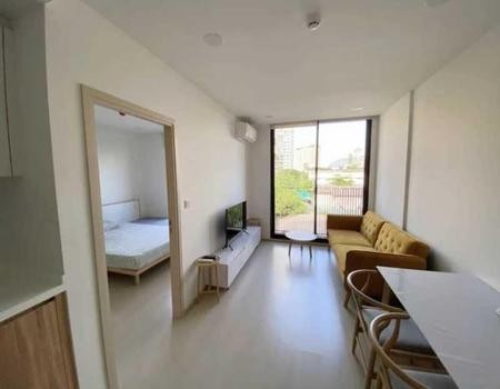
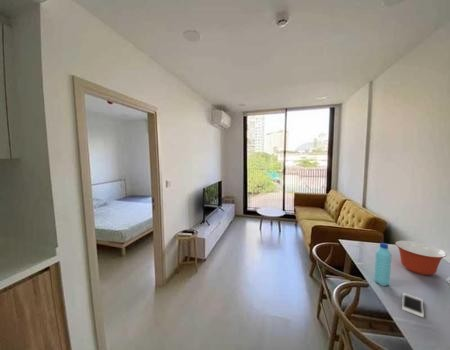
+ mixing bowl [394,240,447,276]
+ water bottle [373,242,393,287]
+ cell phone [401,292,425,319]
